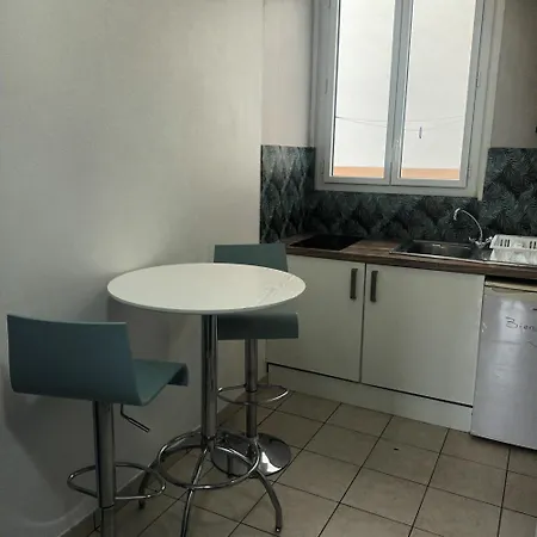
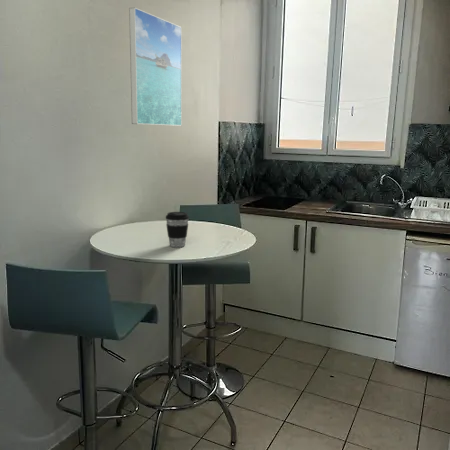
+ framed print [128,6,183,127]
+ coffee cup [165,211,190,248]
